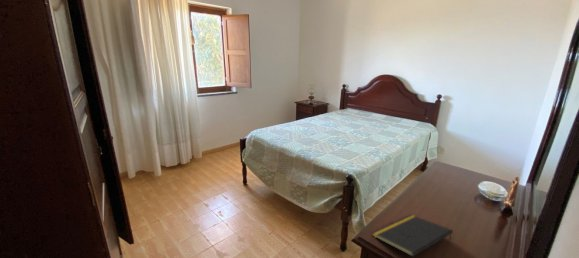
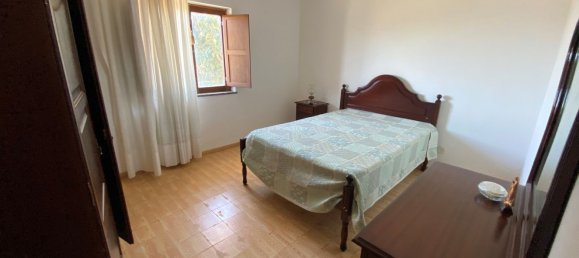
- notepad [371,214,454,258]
